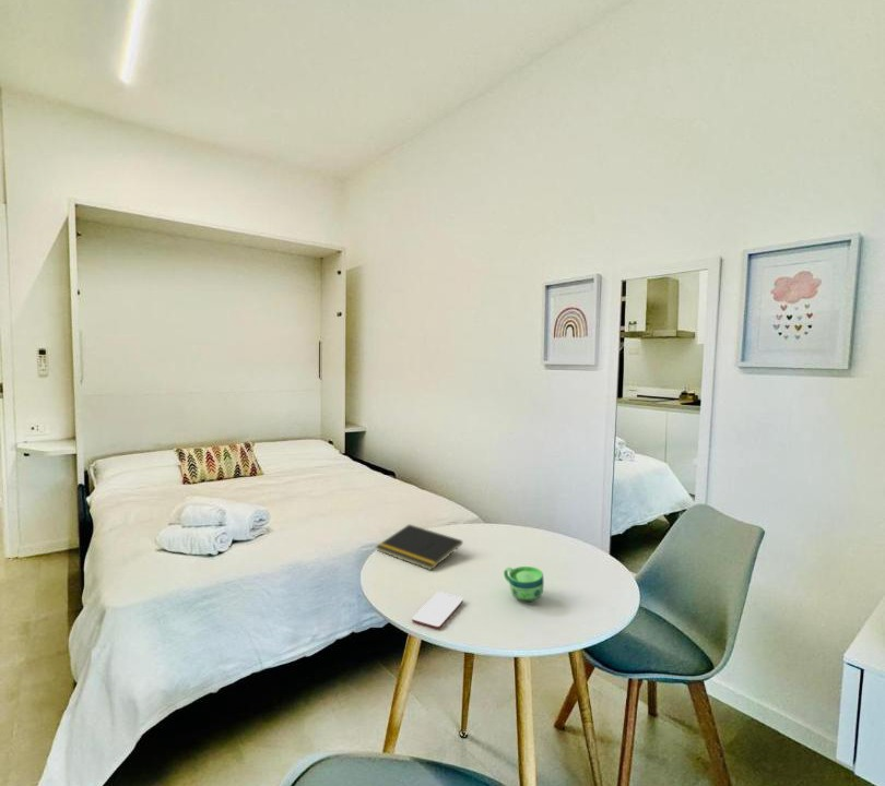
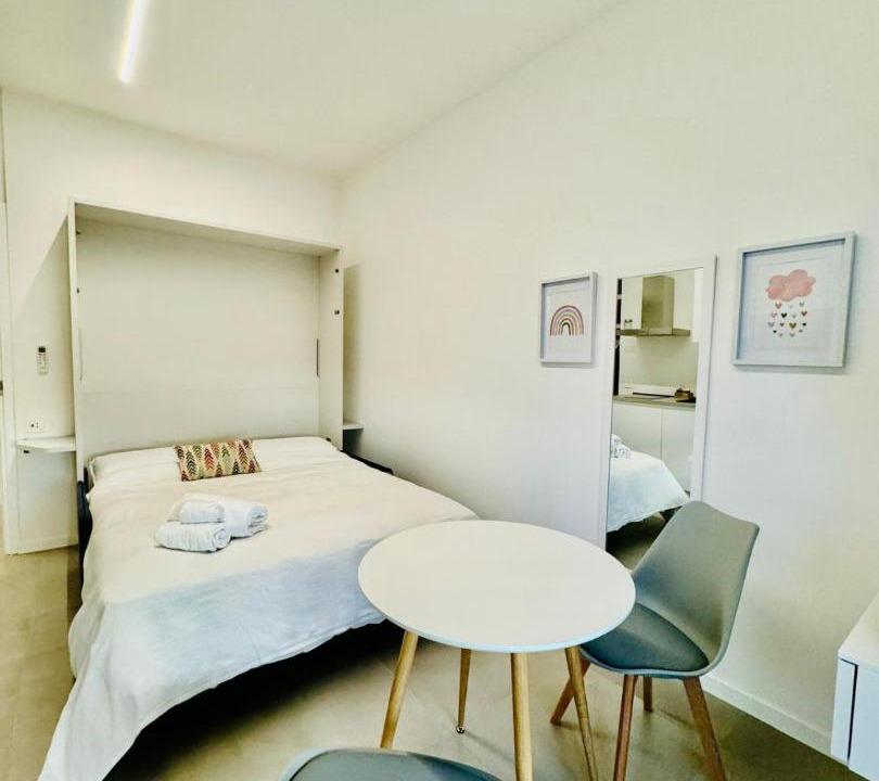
- notepad [375,523,463,571]
- cup [503,565,545,603]
- smartphone [411,591,464,630]
